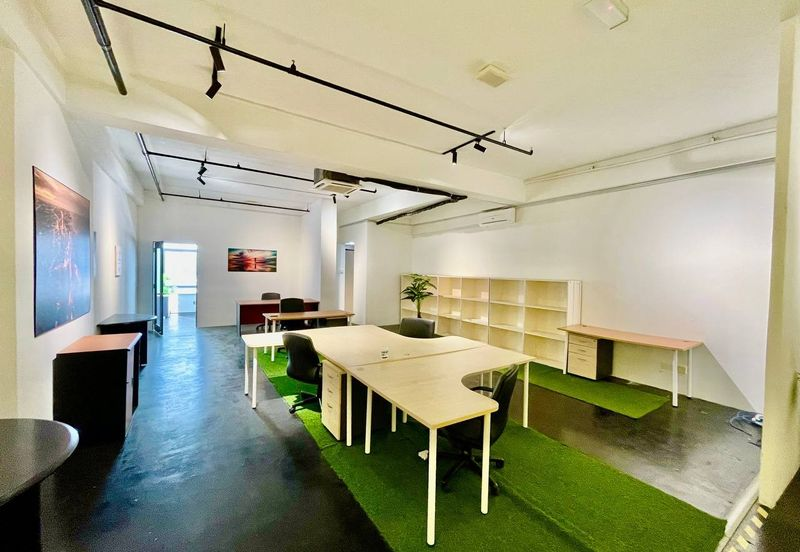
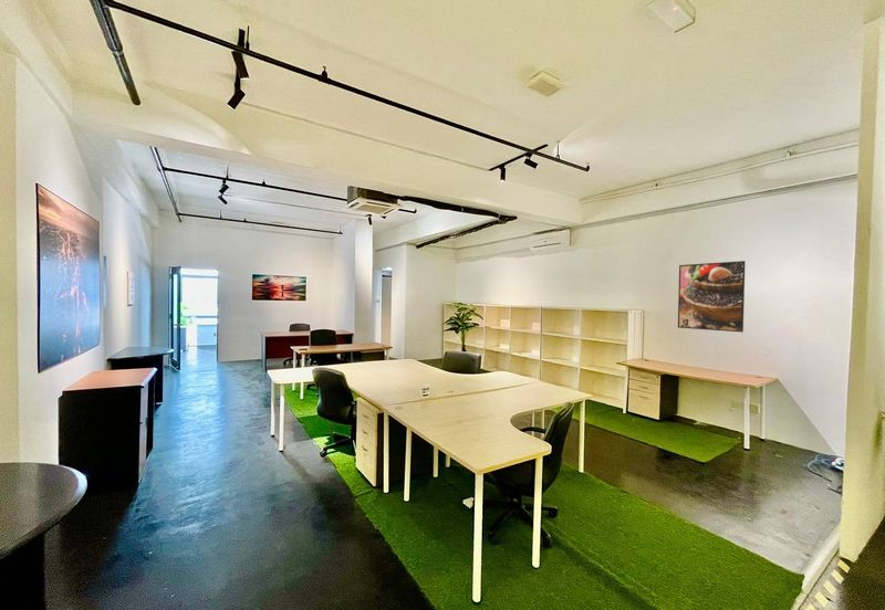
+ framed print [677,260,747,334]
